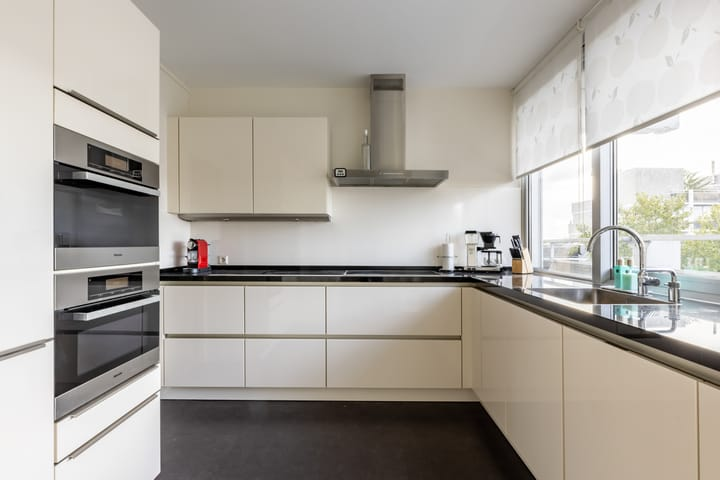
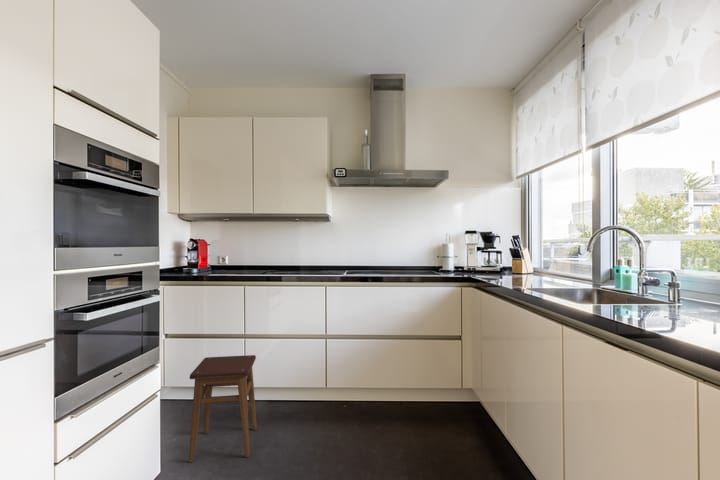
+ stool [188,354,258,463]
